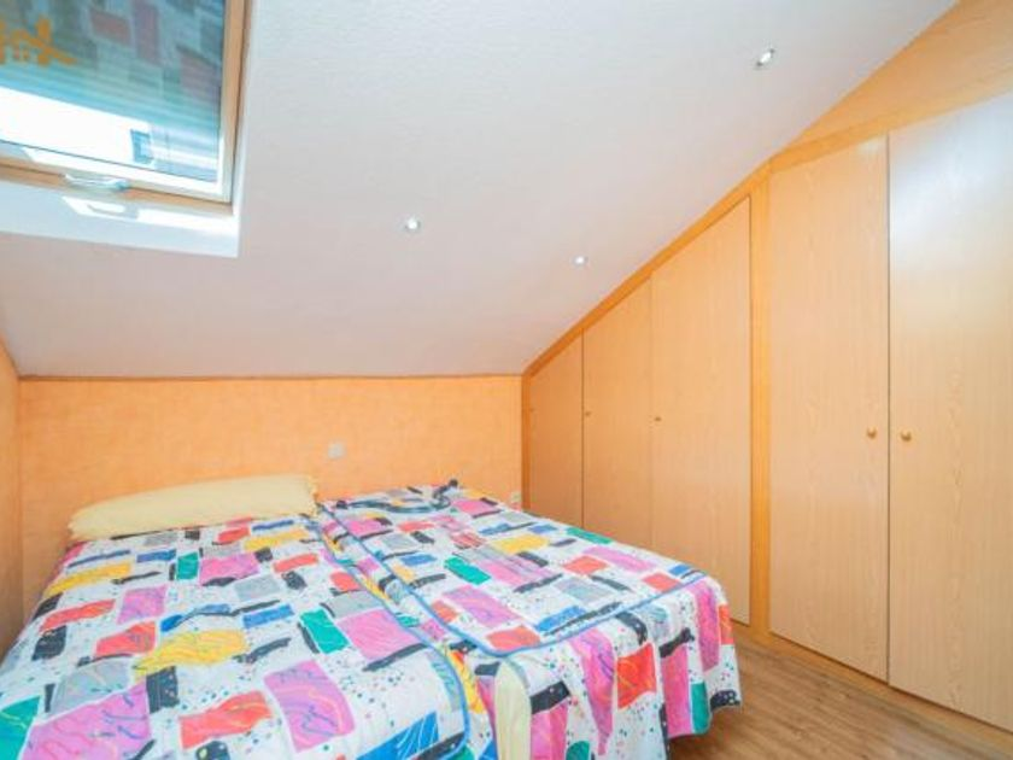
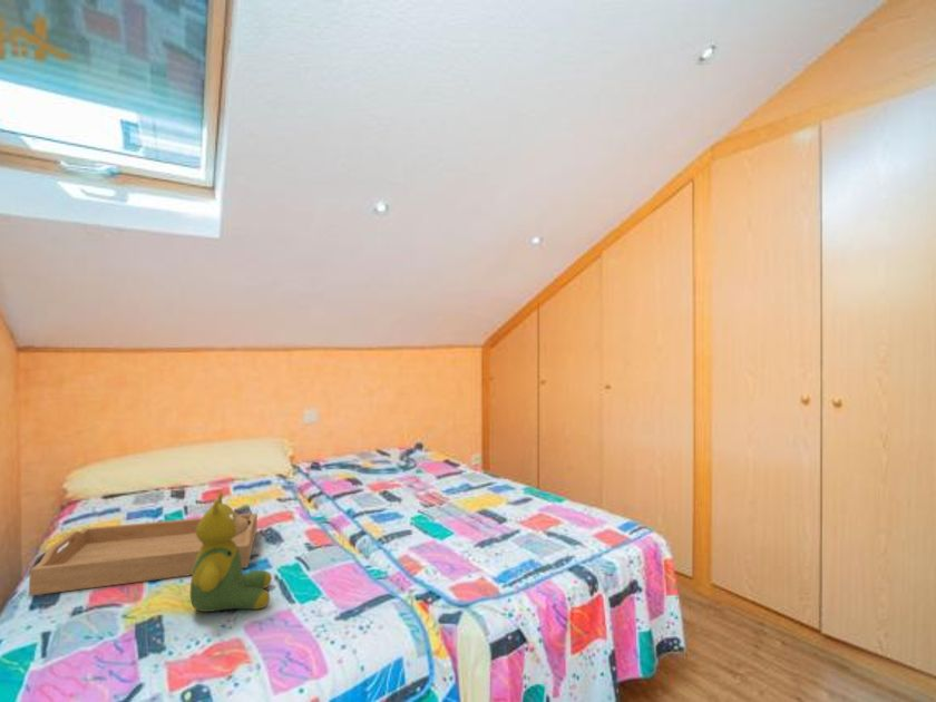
+ serving tray [28,511,259,597]
+ teddy bear [189,490,273,613]
